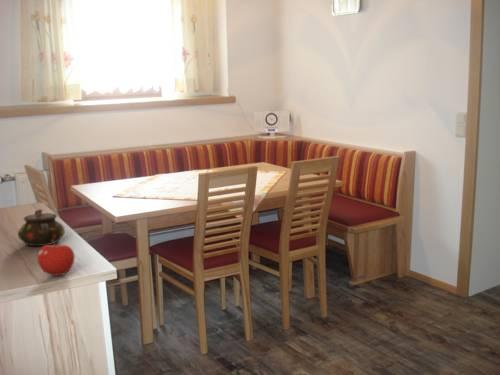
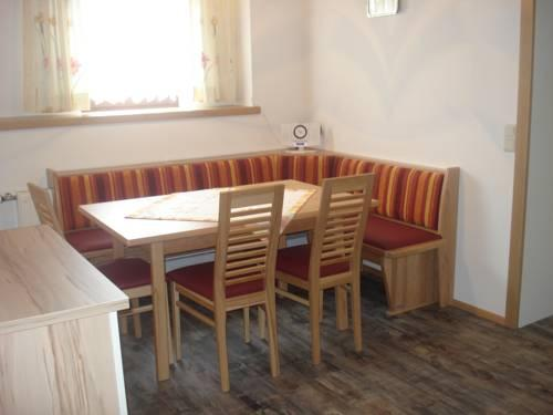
- teapot [17,208,66,247]
- fruit [36,240,76,277]
